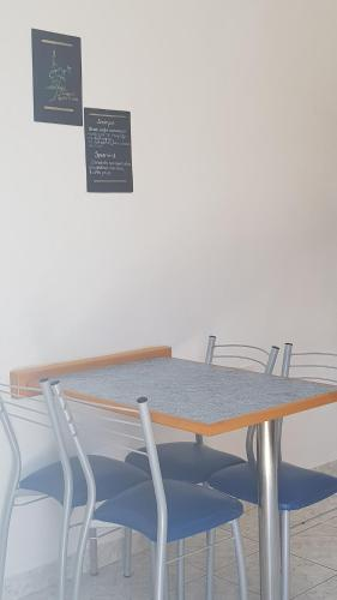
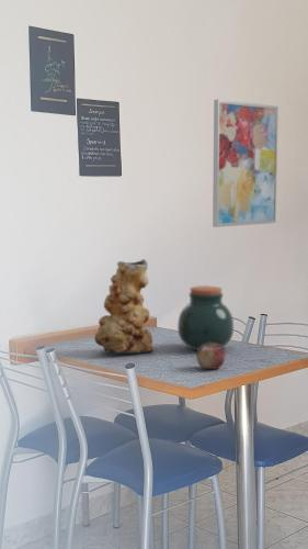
+ vase [93,258,155,355]
+ apple [195,343,227,370]
+ jar [176,284,235,351]
+ wall art [212,99,280,228]
